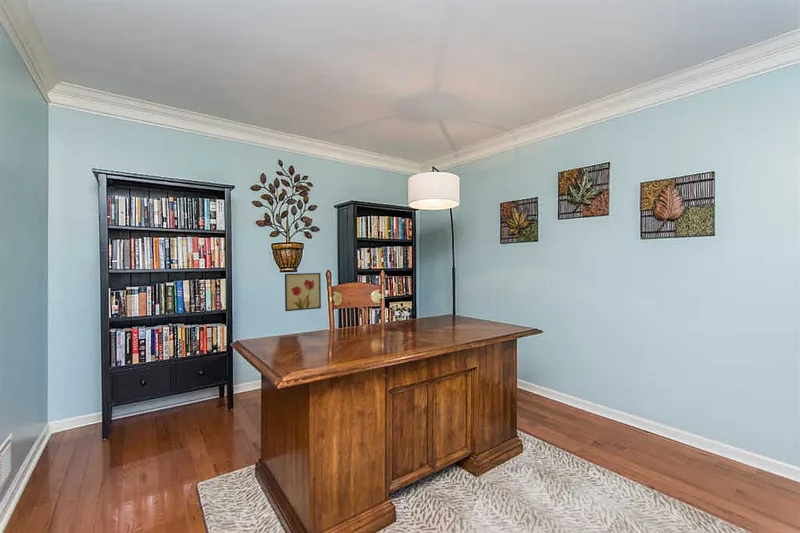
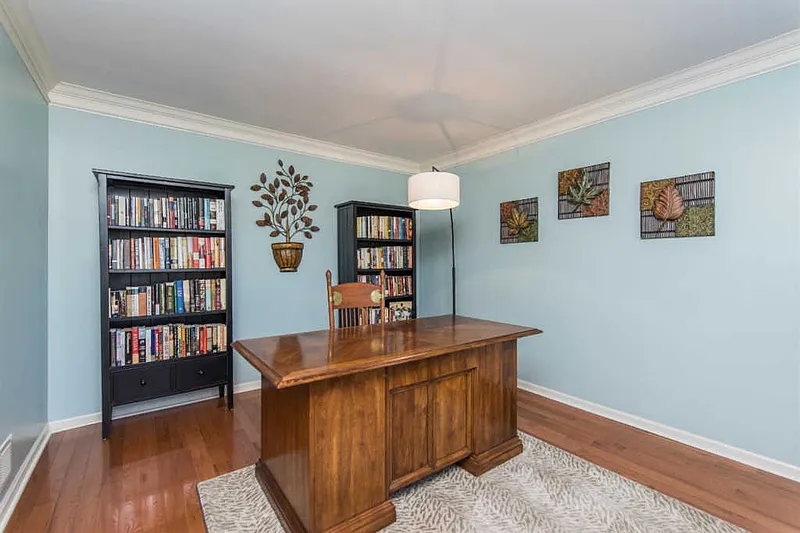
- wall art [284,272,322,312]
